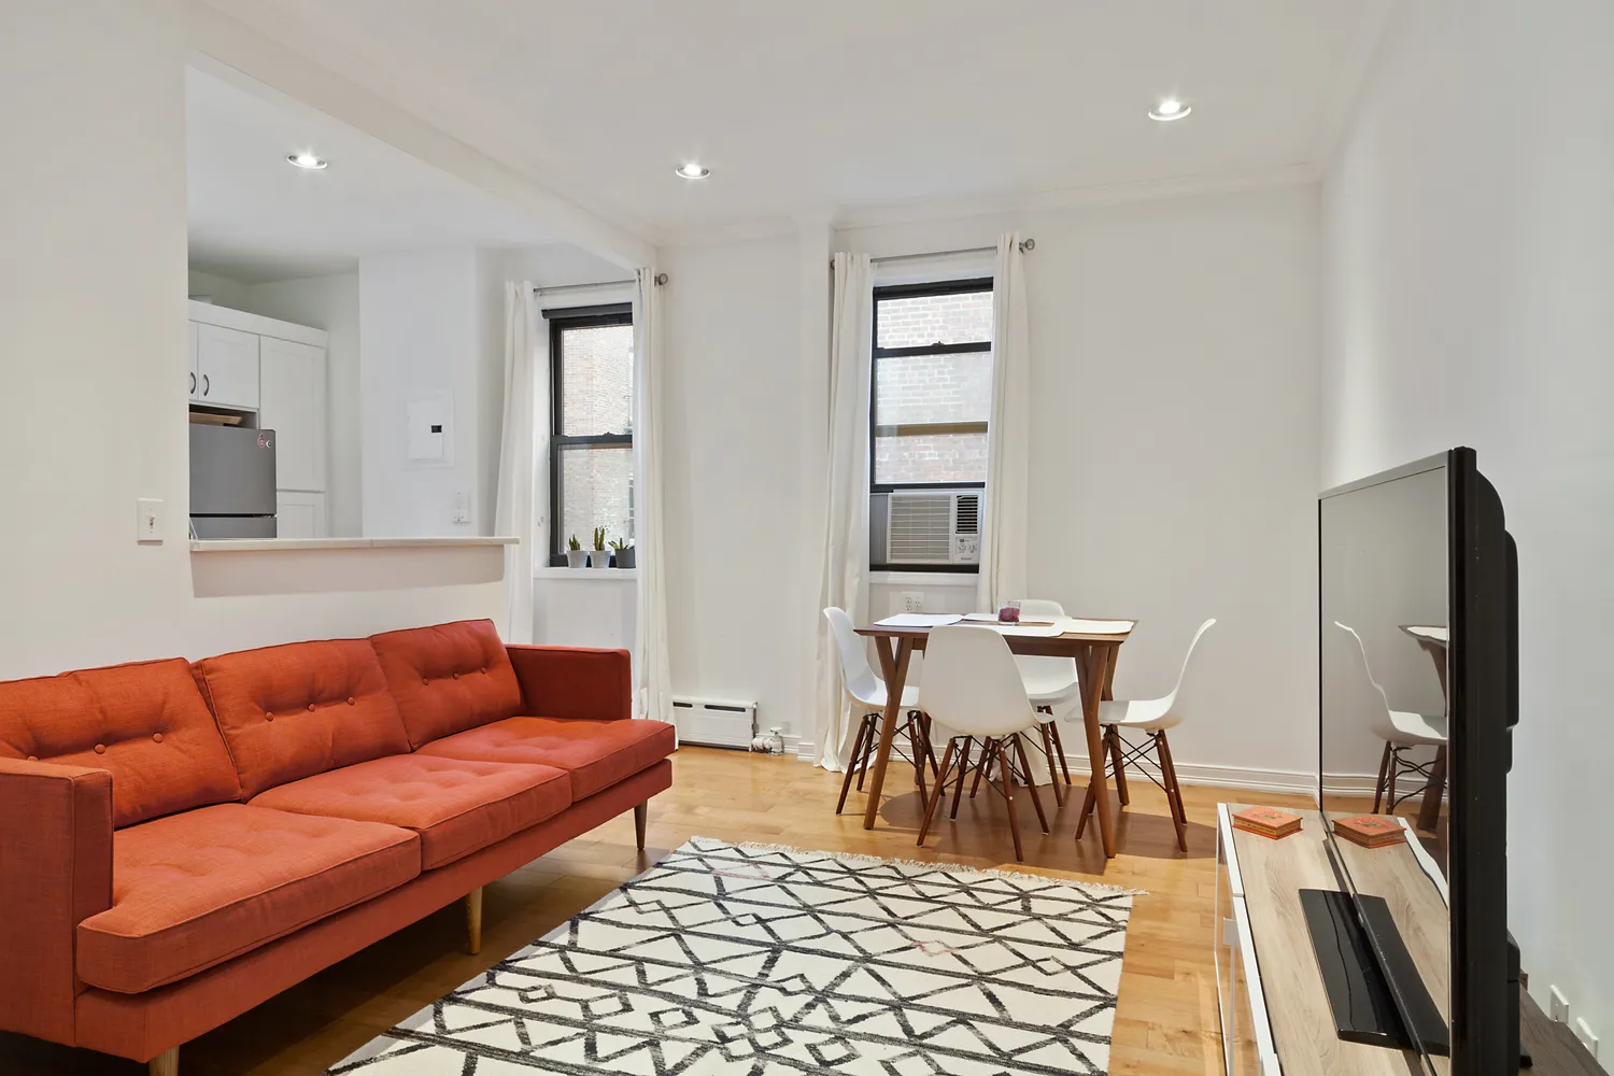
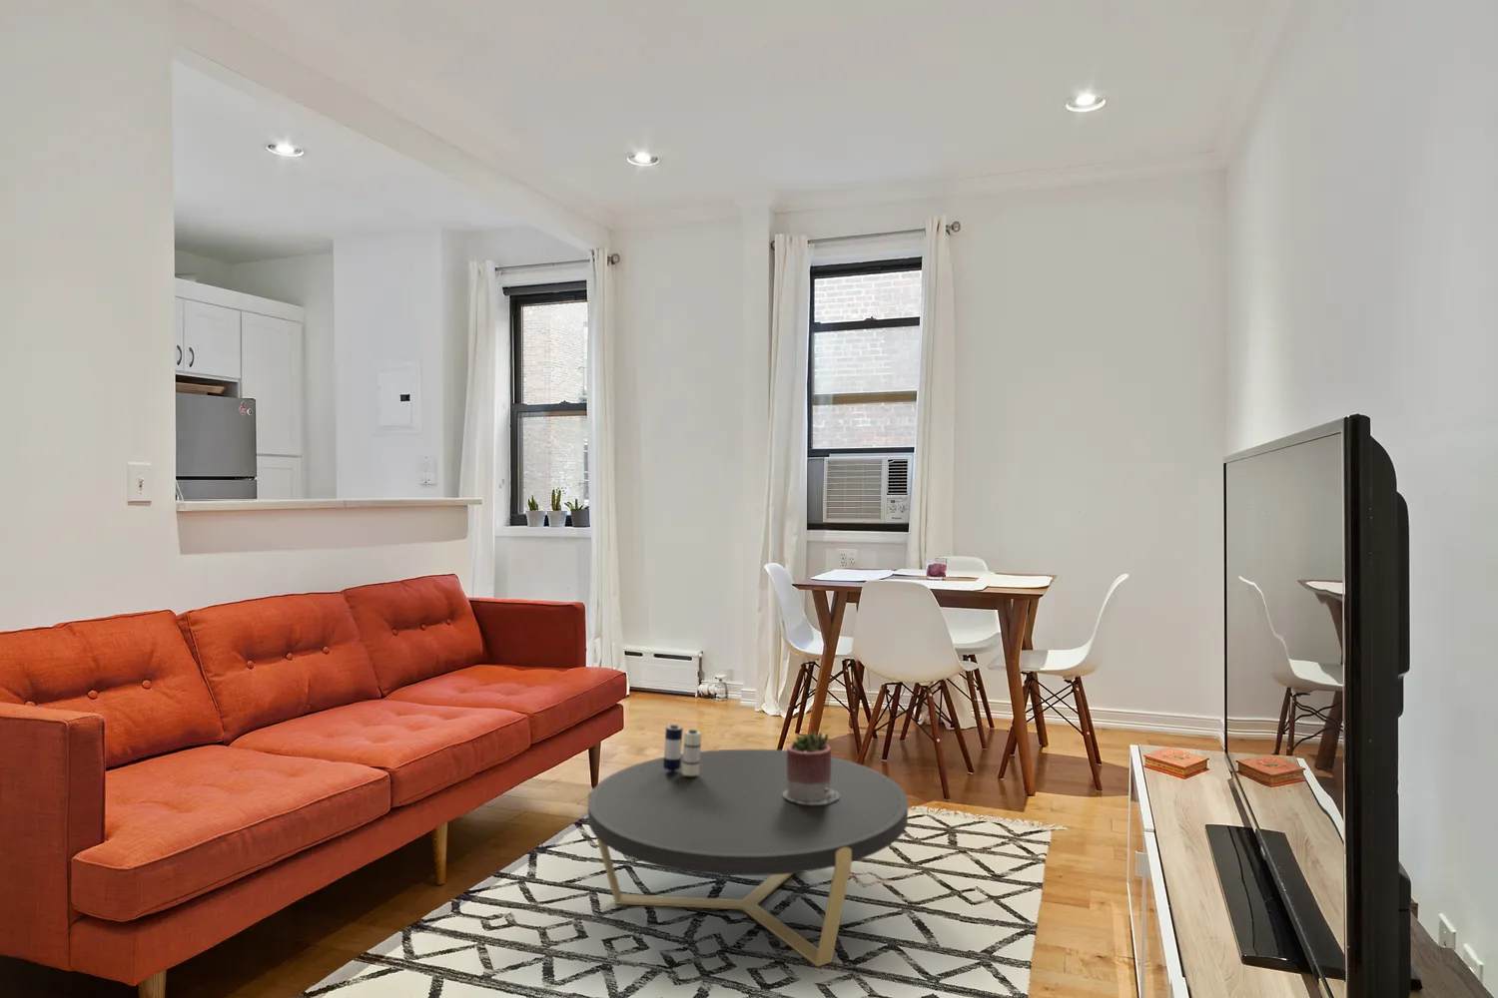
+ succulent planter [782,731,840,804]
+ coffee table [587,749,908,968]
+ candle [640,724,702,776]
